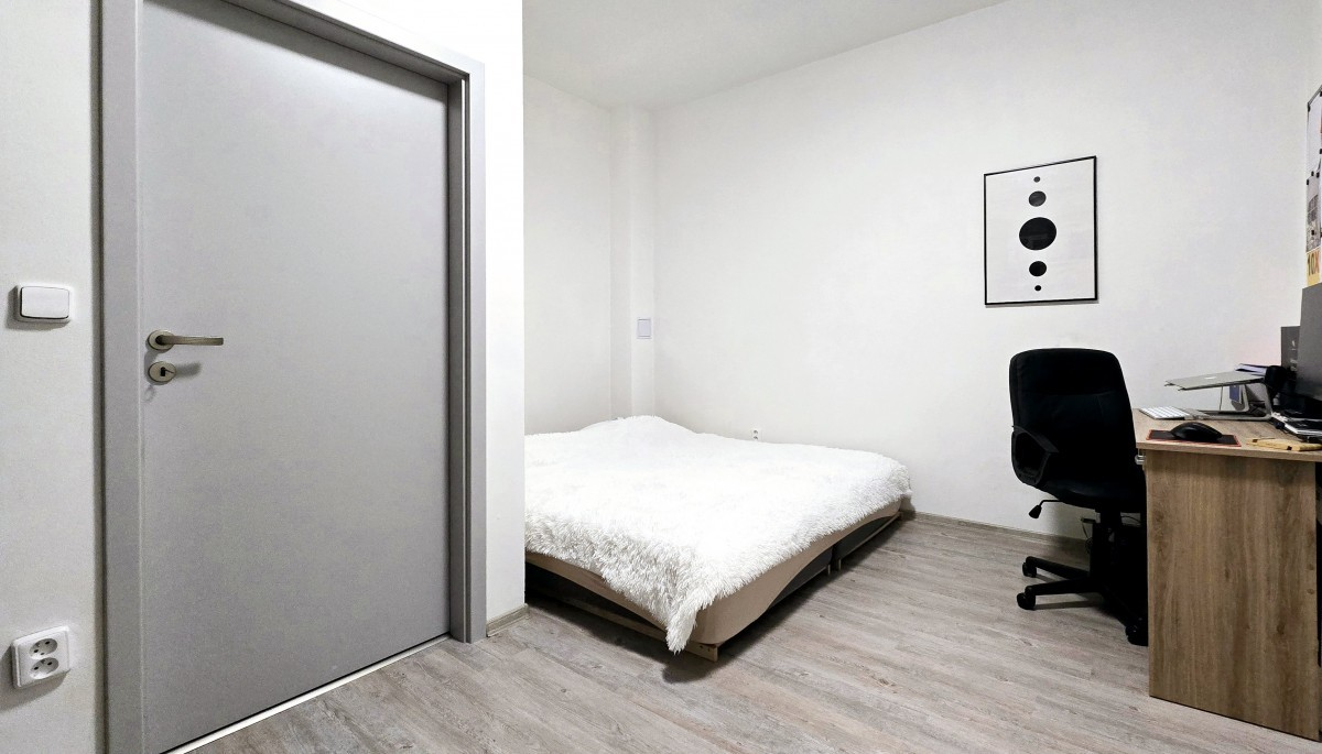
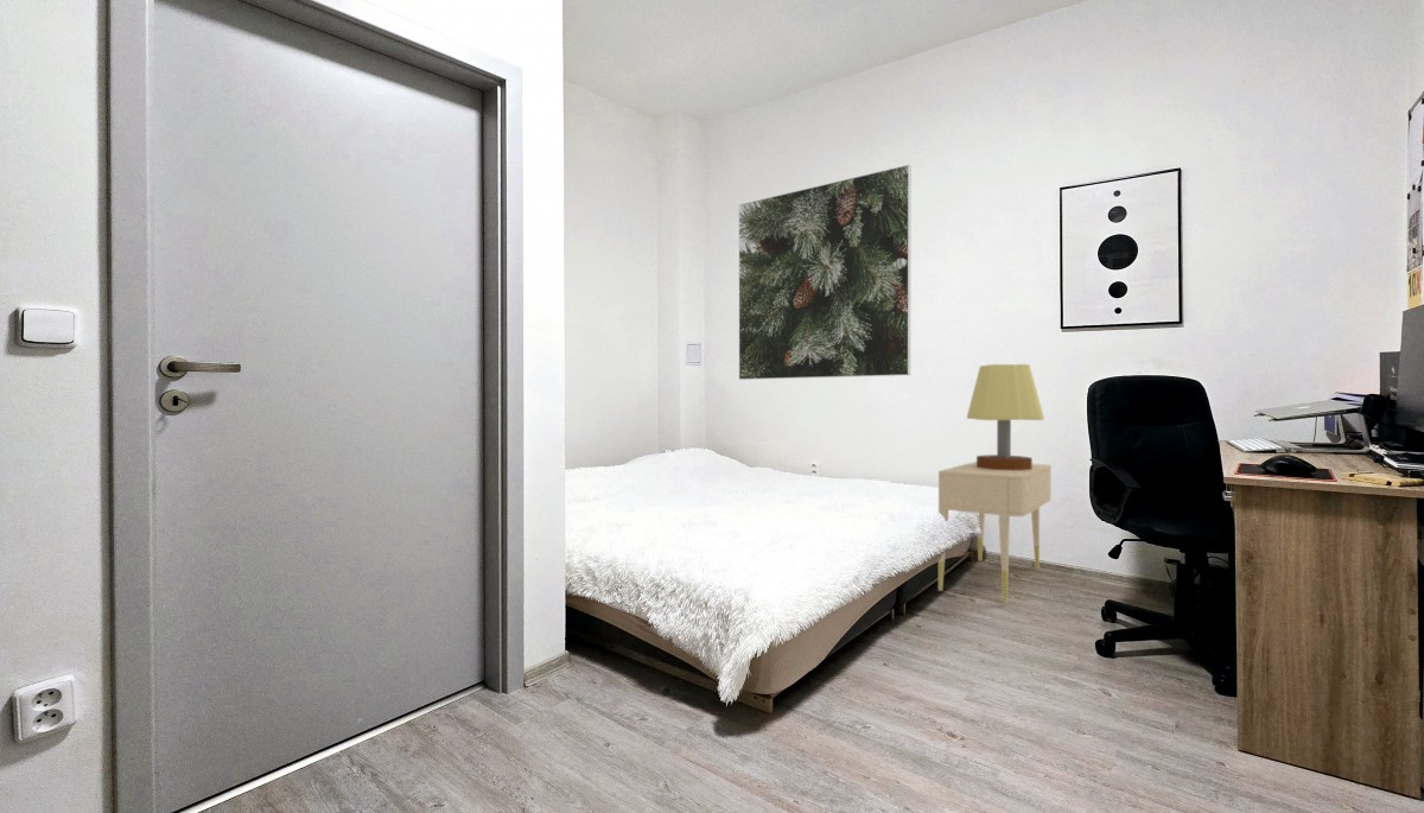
+ nightstand [937,461,1053,604]
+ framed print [738,164,913,381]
+ table lamp [966,363,1044,470]
